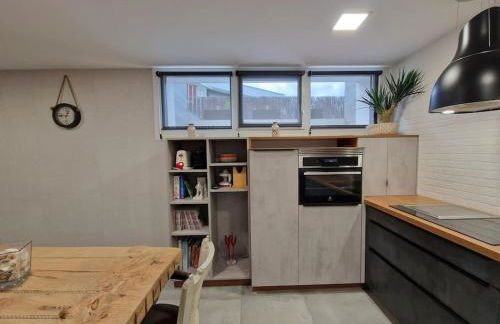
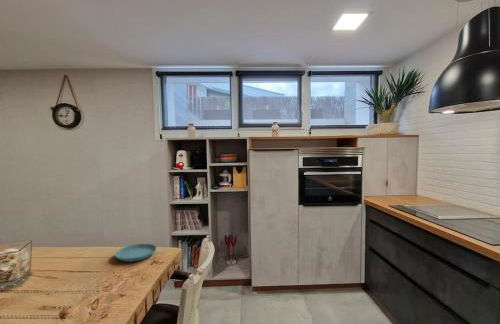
+ saucer [114,243,157,263]
